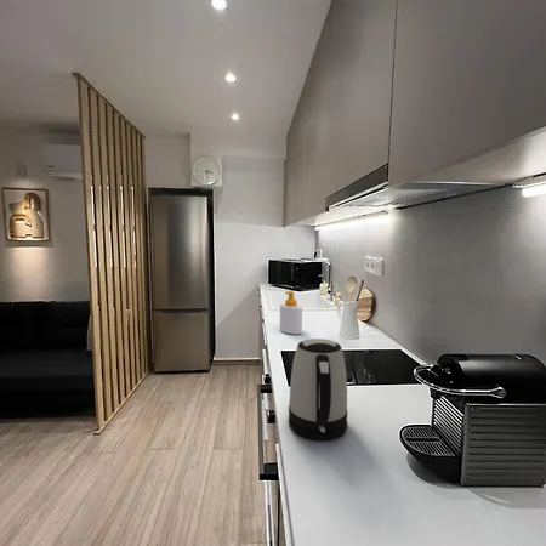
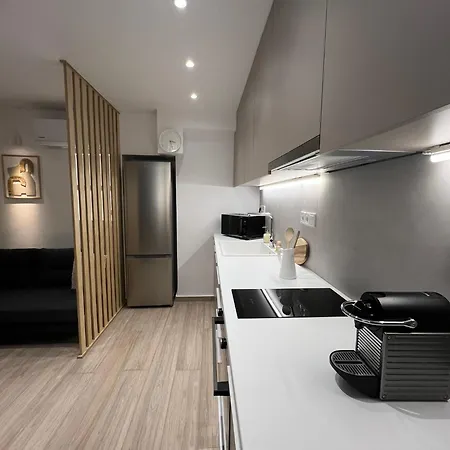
- kettle [288,337,349,440]
- soap bottle [279,290,303,336]
